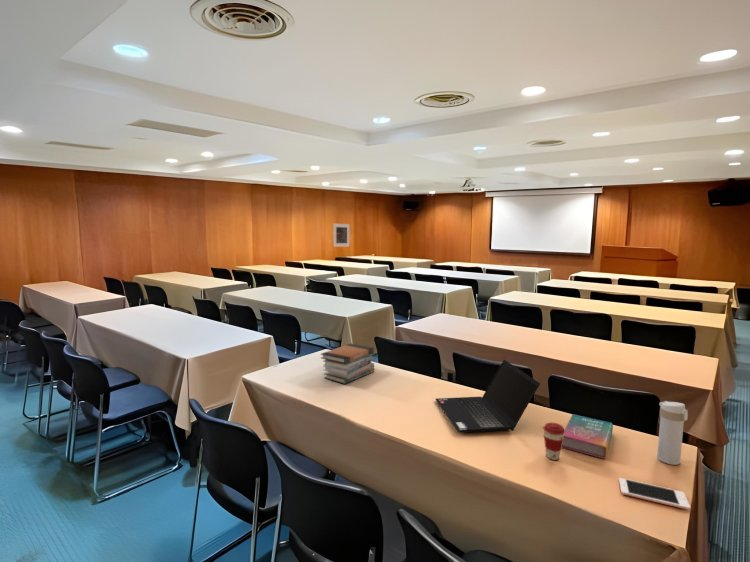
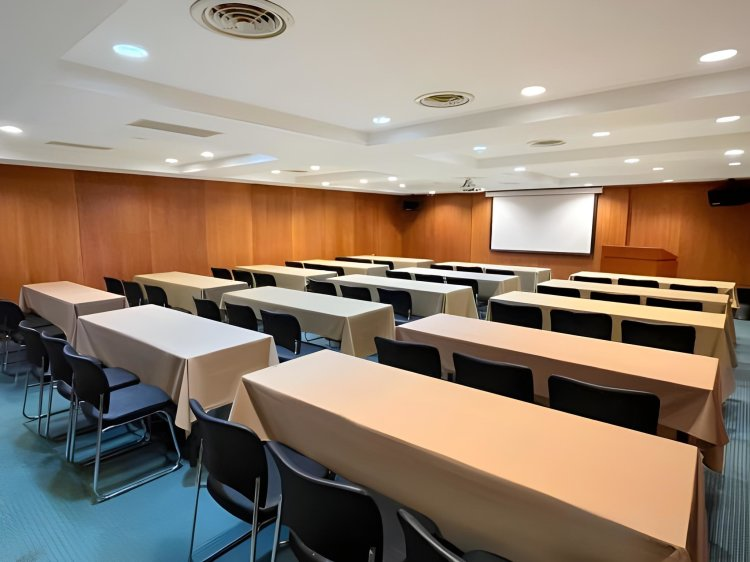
- cell phone [618,477,691,511]
- book [562,413,614,460]
- laptop computer [435,359,541,433]
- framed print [332,223,351,248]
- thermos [656,400,689,466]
- book stack [320,343,376,385]
- coffee cup [542,421,565,461]
